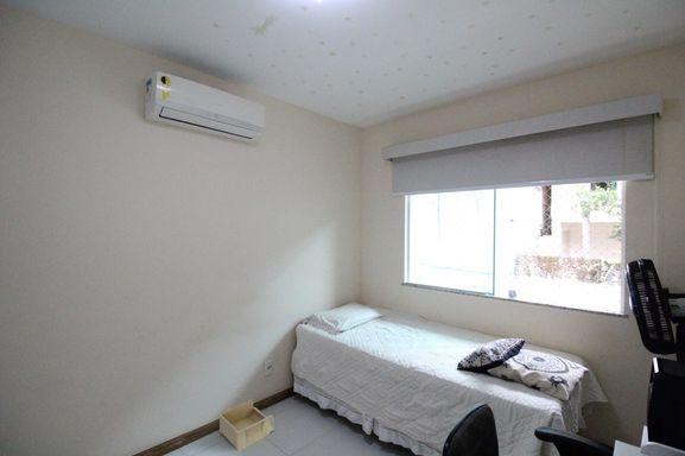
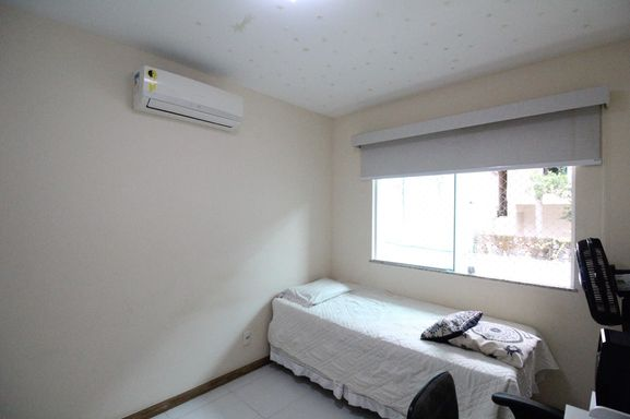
- storage bin [217,398,275,452]
